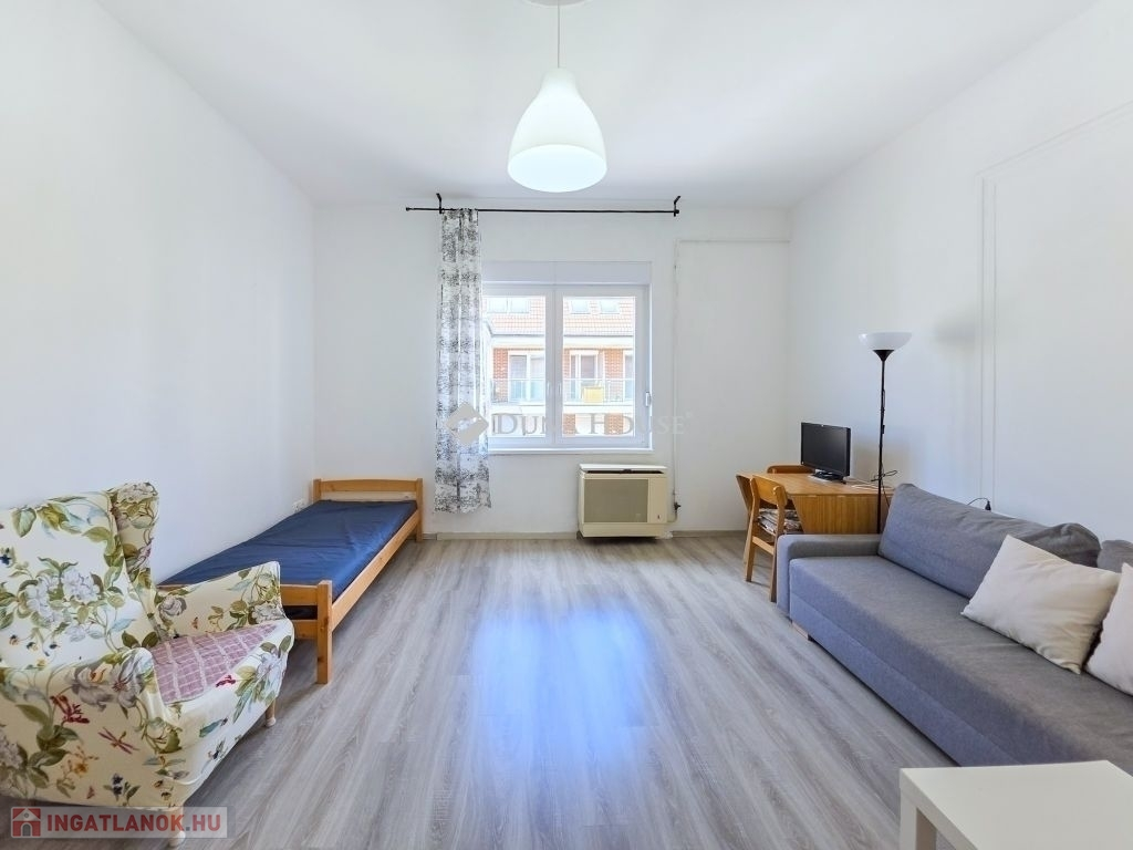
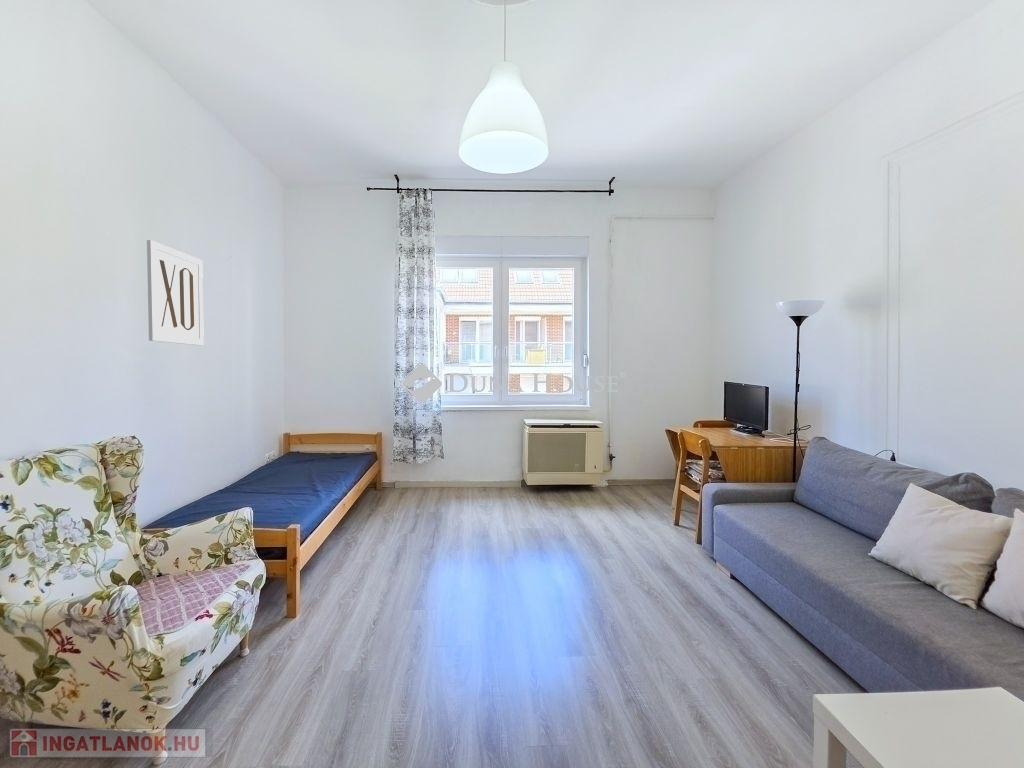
+ wall art [146,239,205,346]
